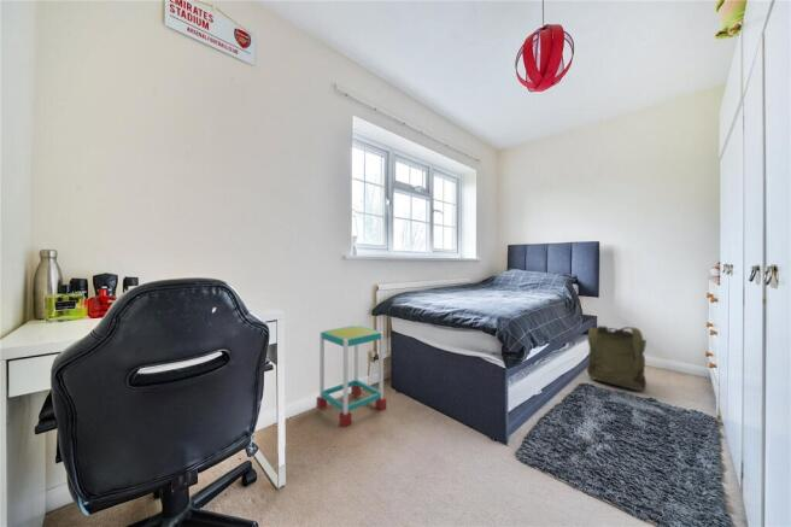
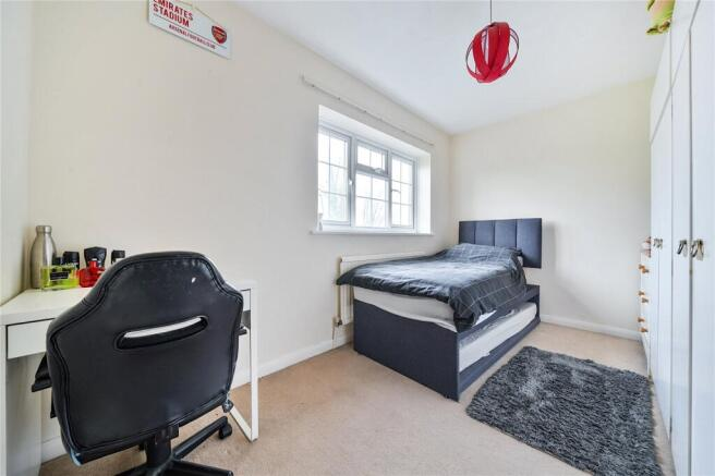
- side table [316,324,387,428]
- backpack [586,324,648,392]
